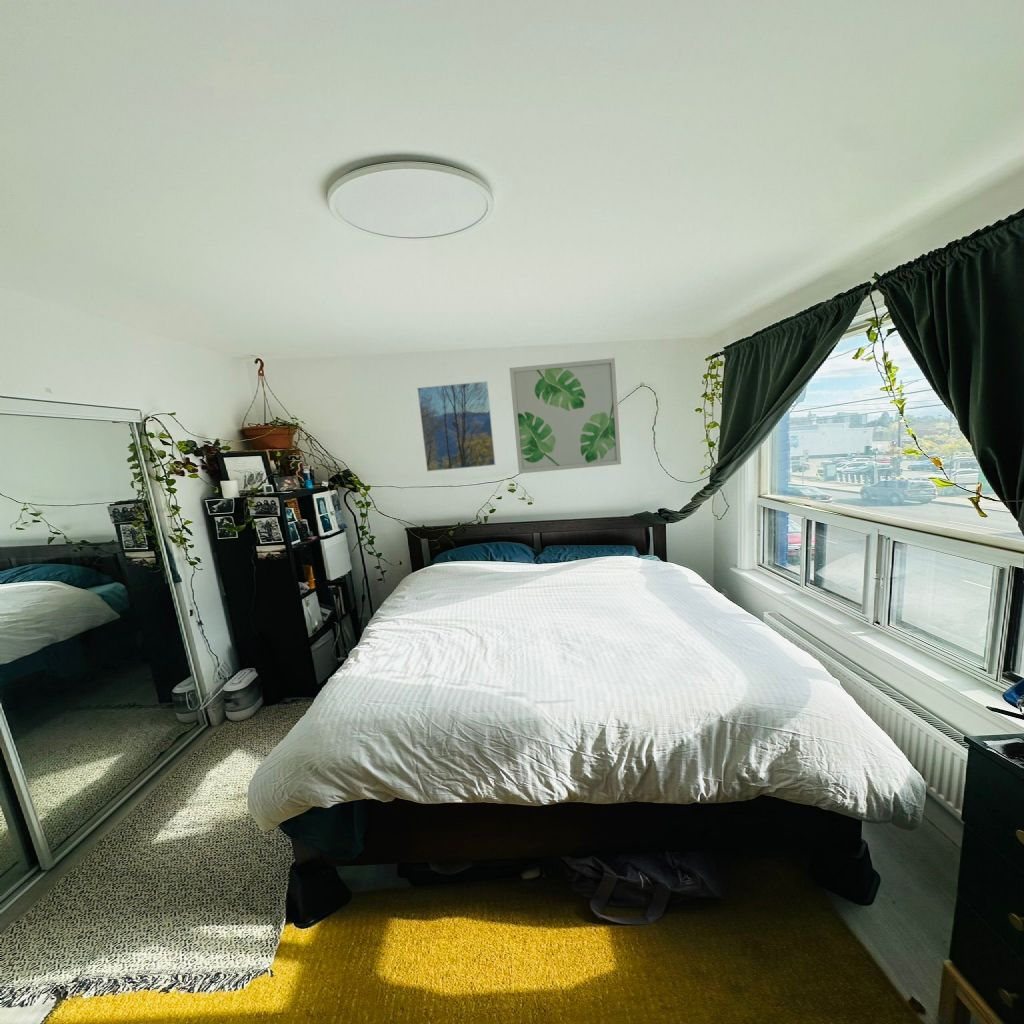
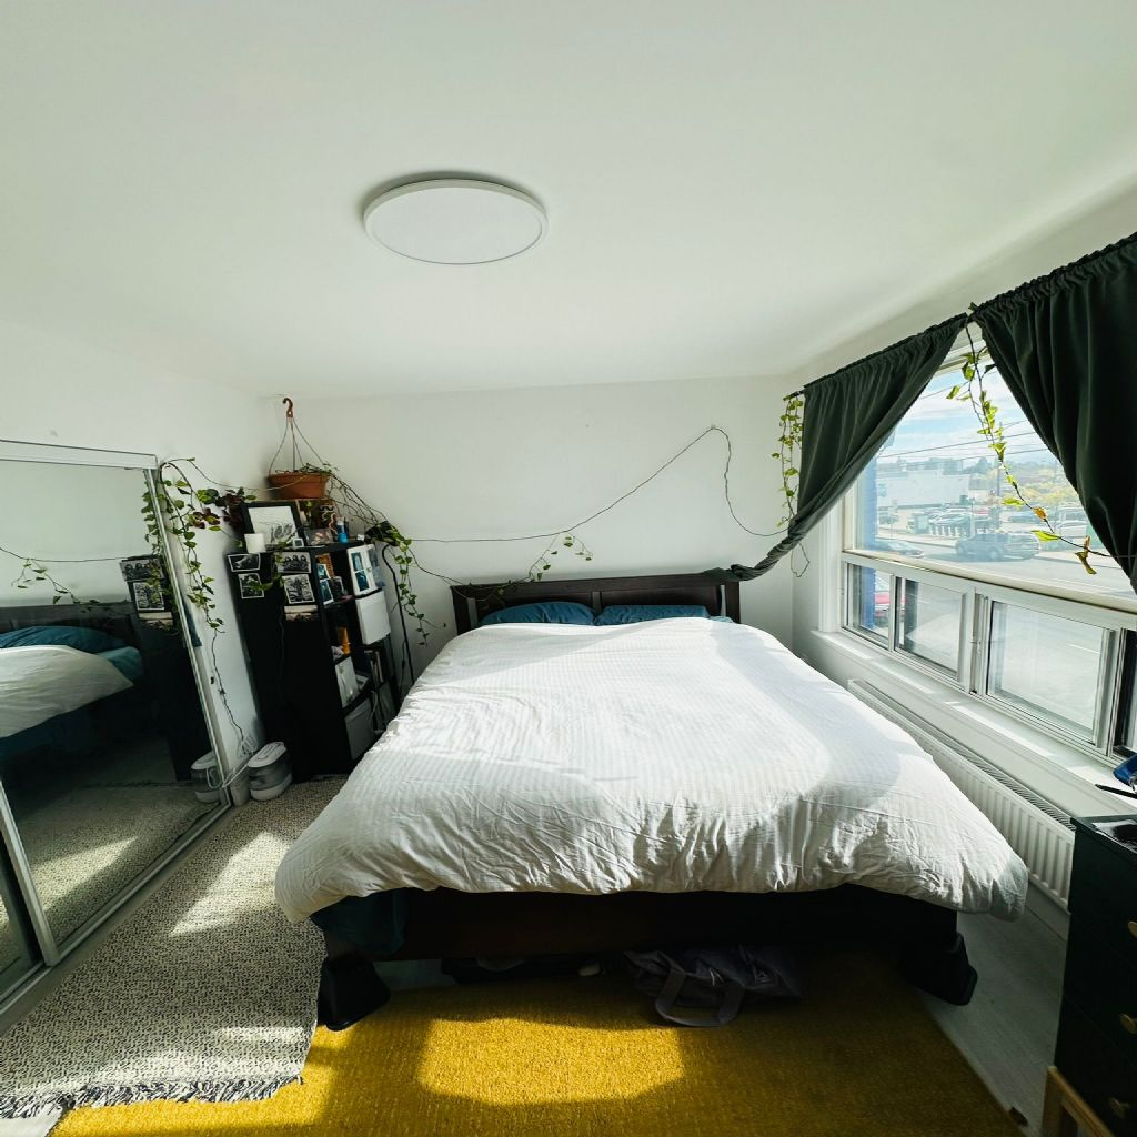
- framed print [416,380,496,472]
- wall art [508,357,622,475]
